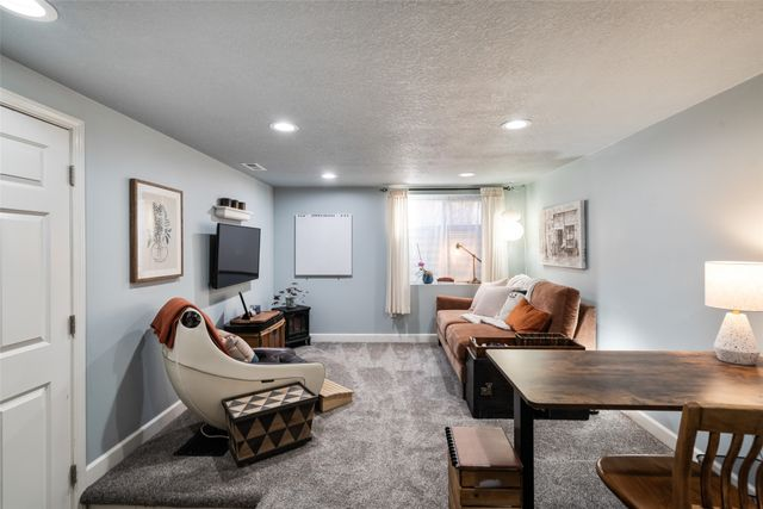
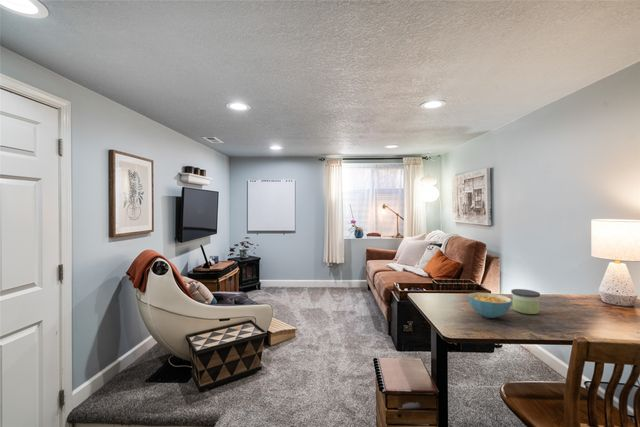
+ cereal bowl [467,292,513,319]
+ candle [510,288,541,315]
